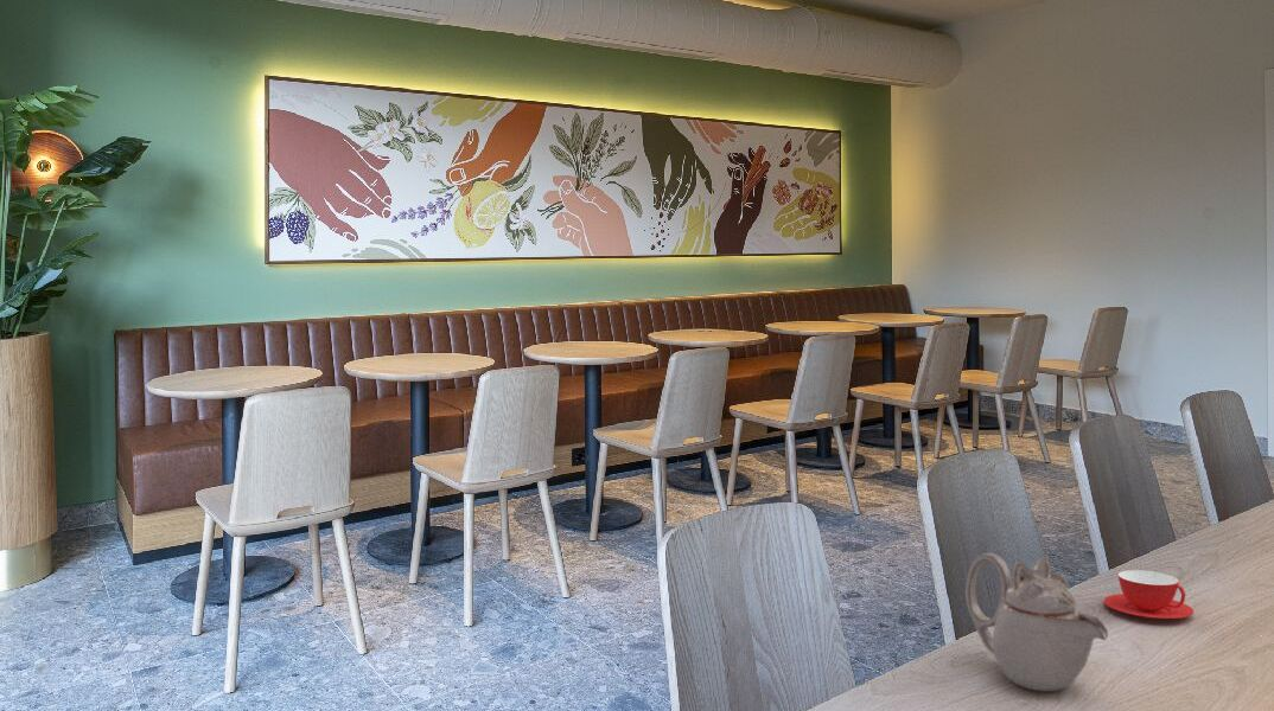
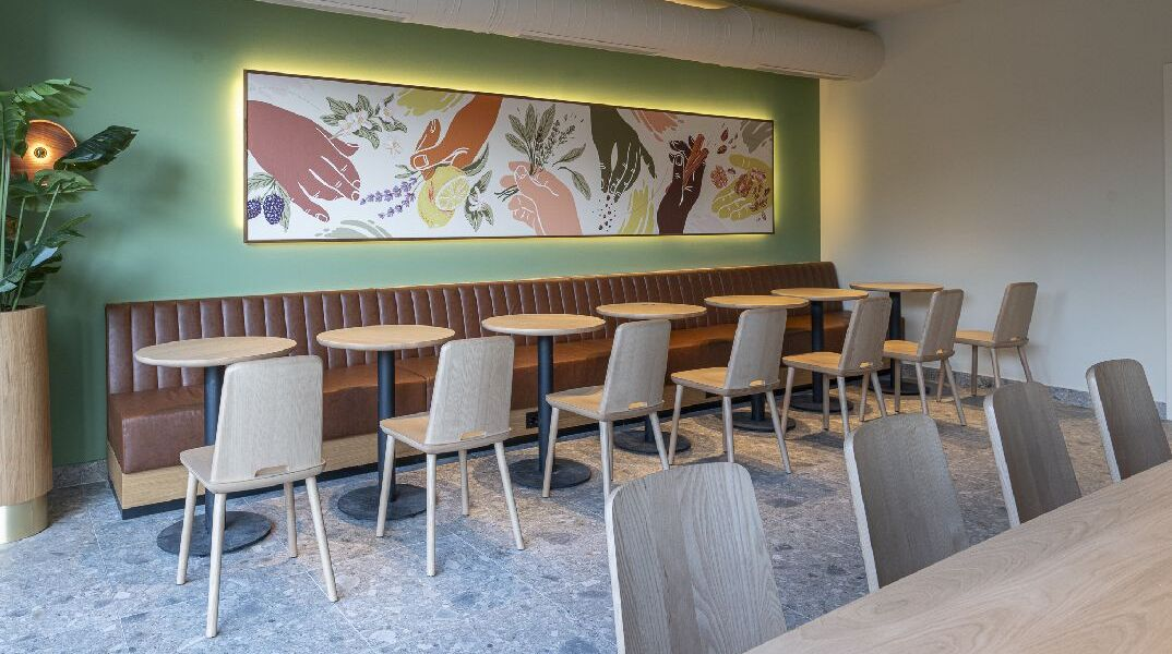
- teapot [964,552,1109,693]
- teacup [1103,569,1195,620]
